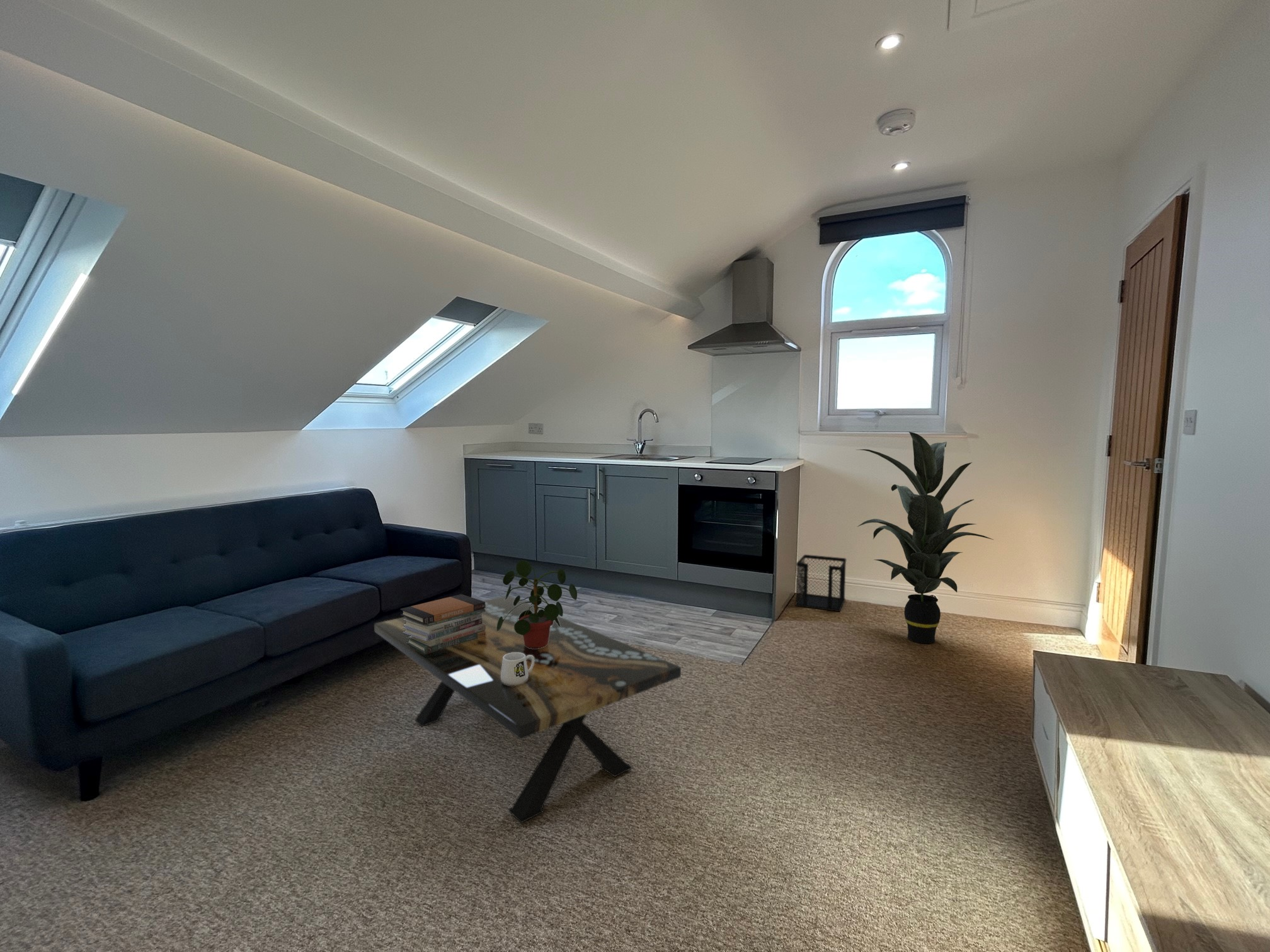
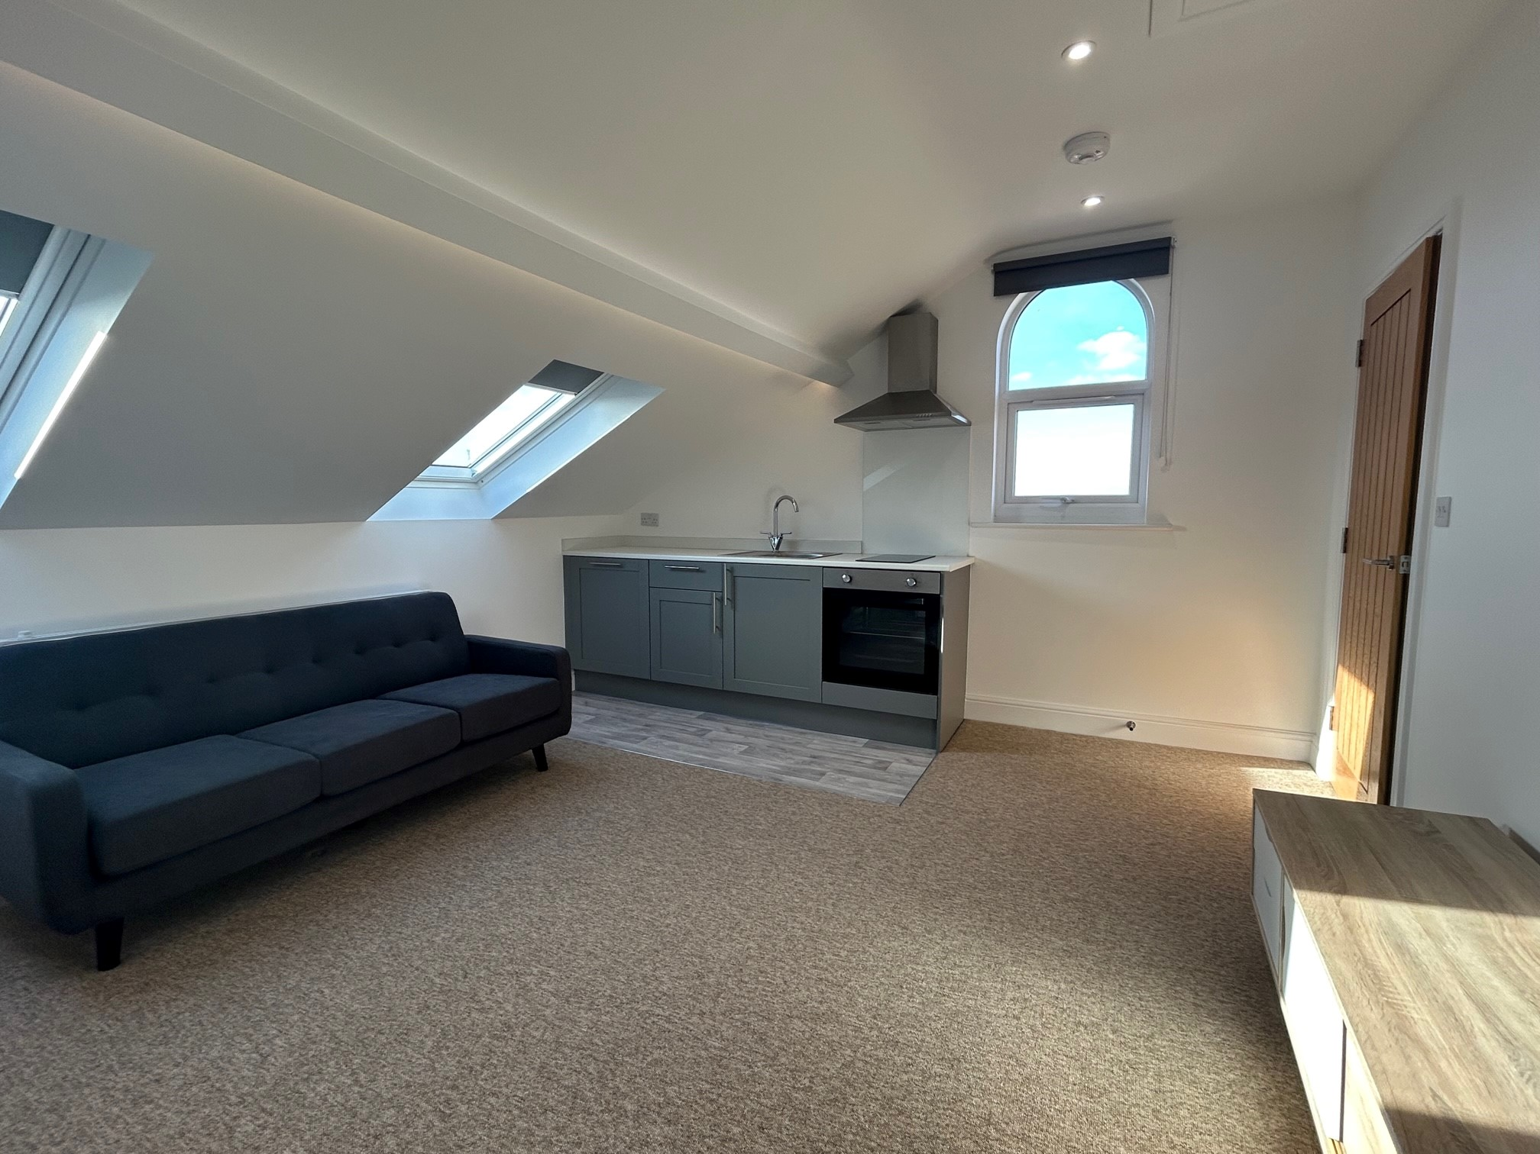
- indoor plant [855,431,993,644]
- book stack [399,594,486,654]
- mug [501,652,535,686]
- coffee table [374,595,682,824]
- potted plant [496,560,578,649]
- wastebasket [794,554,847,612]
